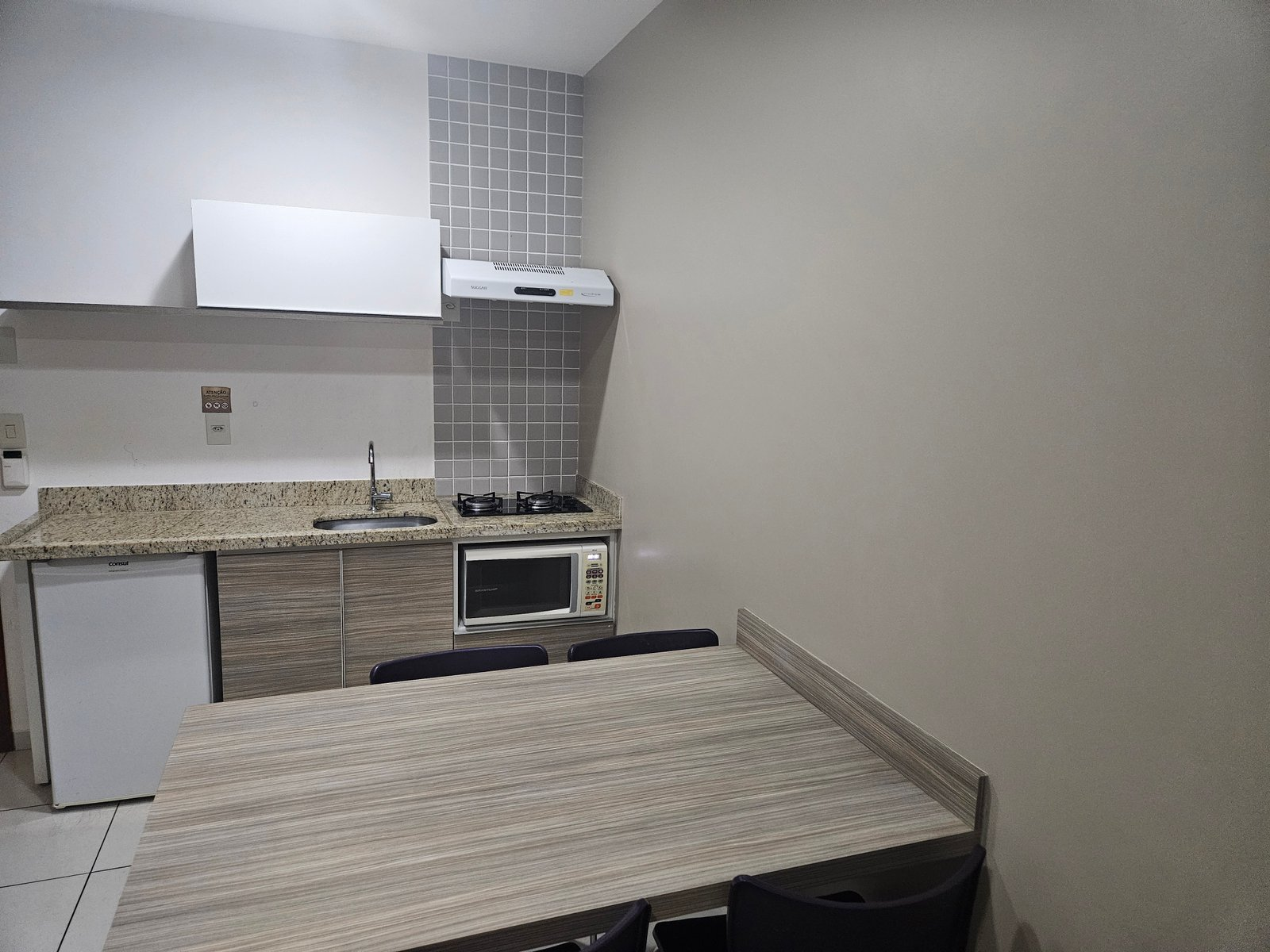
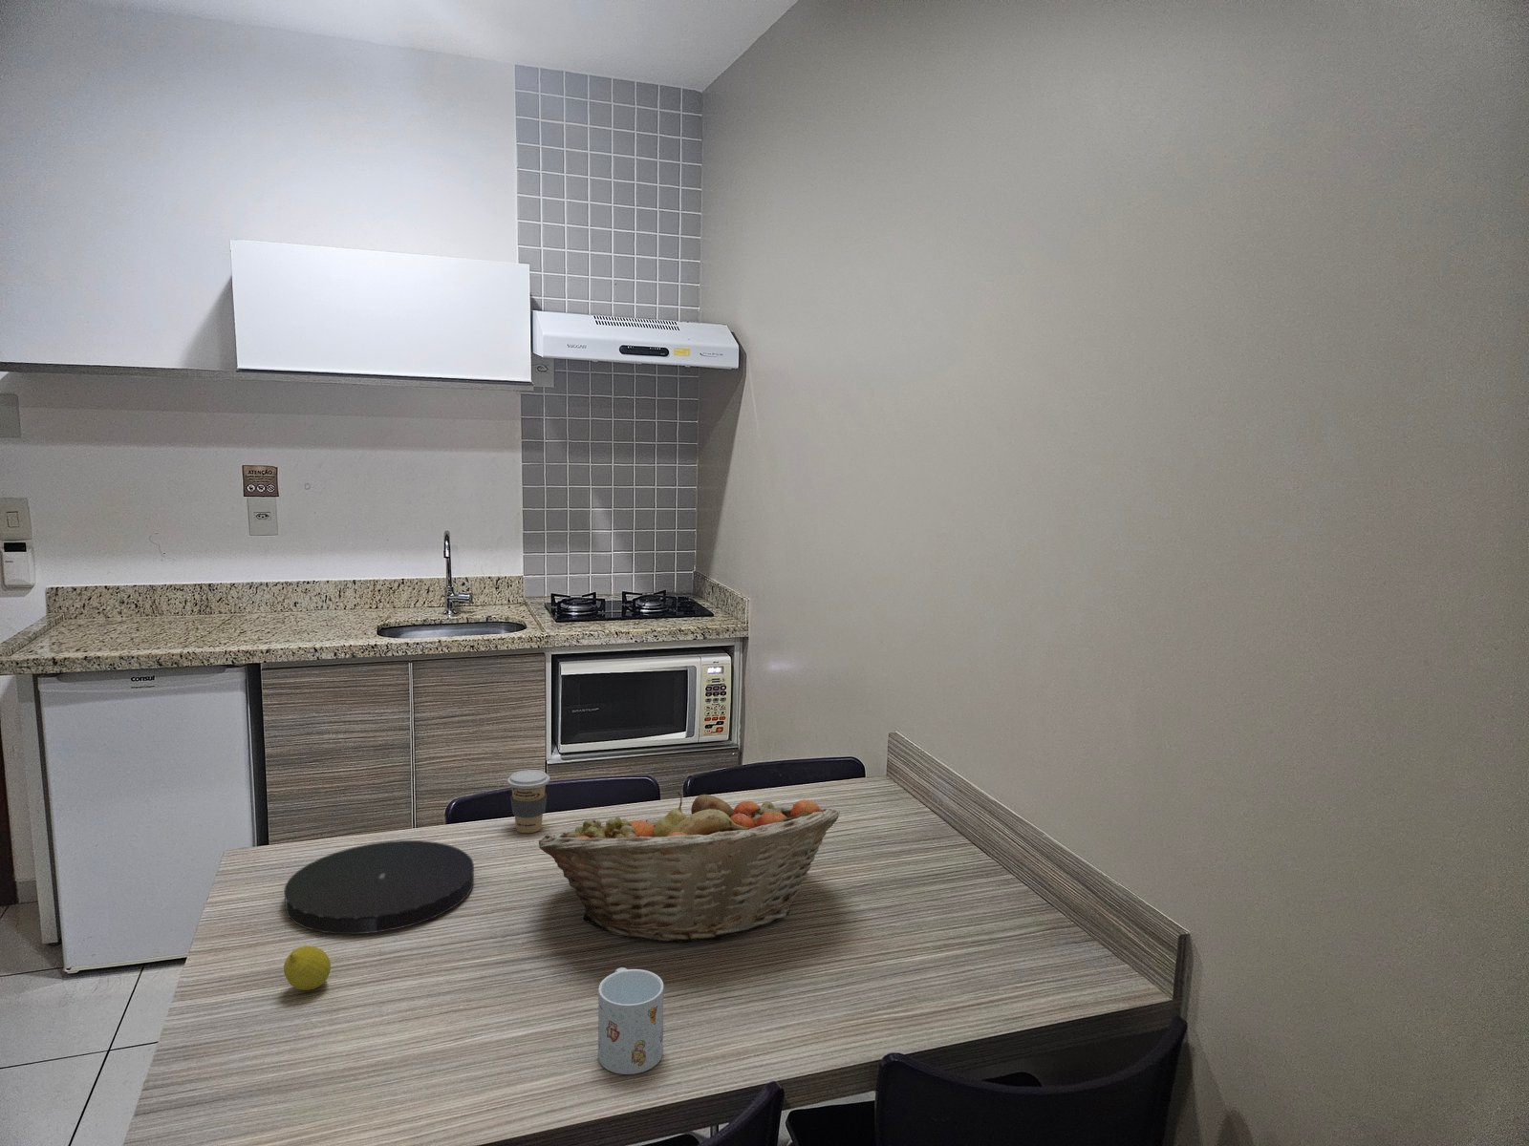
+ fruit basket [538,791,840,944]
+ coffee cup [507,769,550,834]
+ fruit [283,945,331,991]
+ plate [283,839,474,935]
+ mug [597,967,665,1075]
